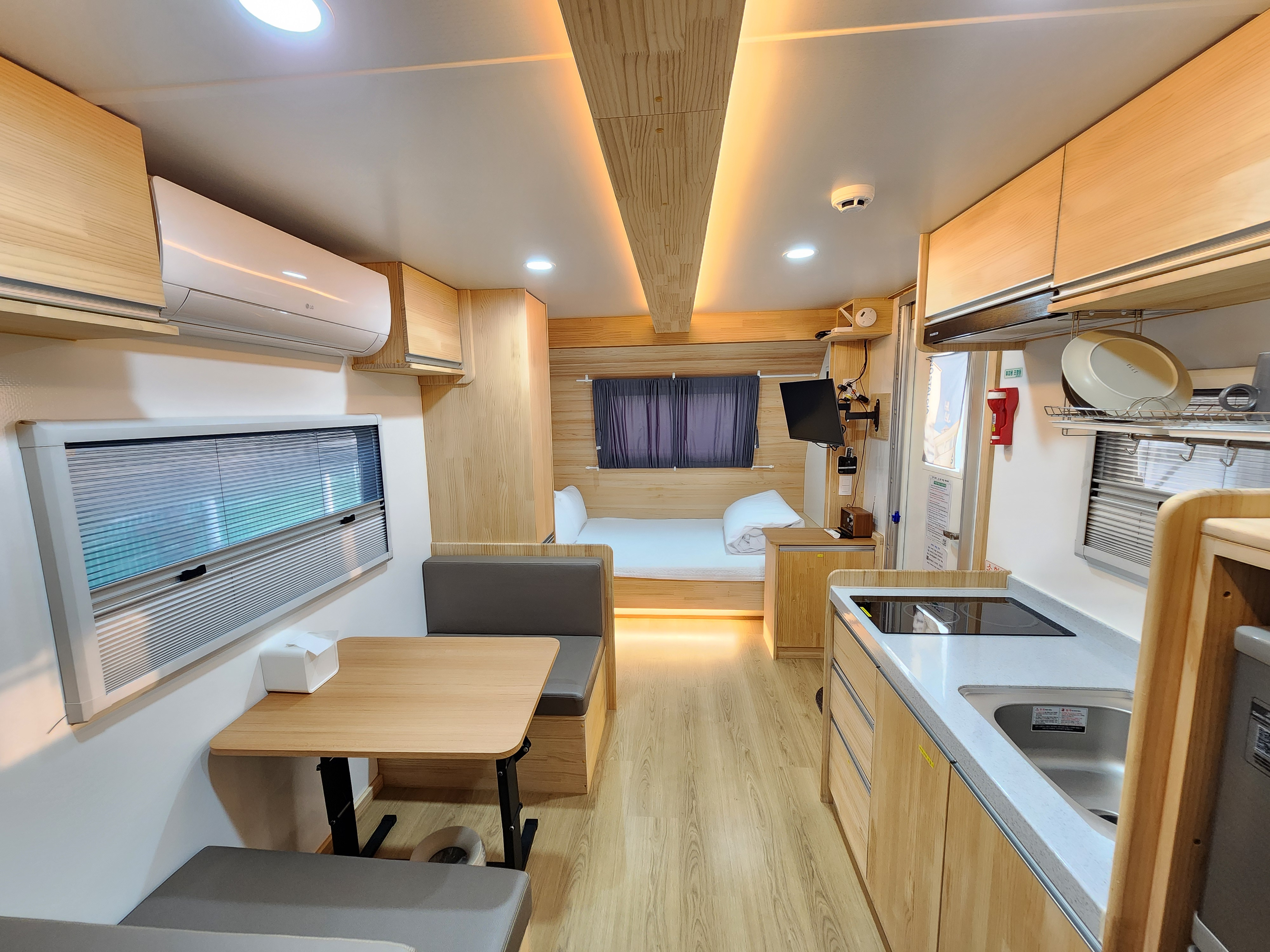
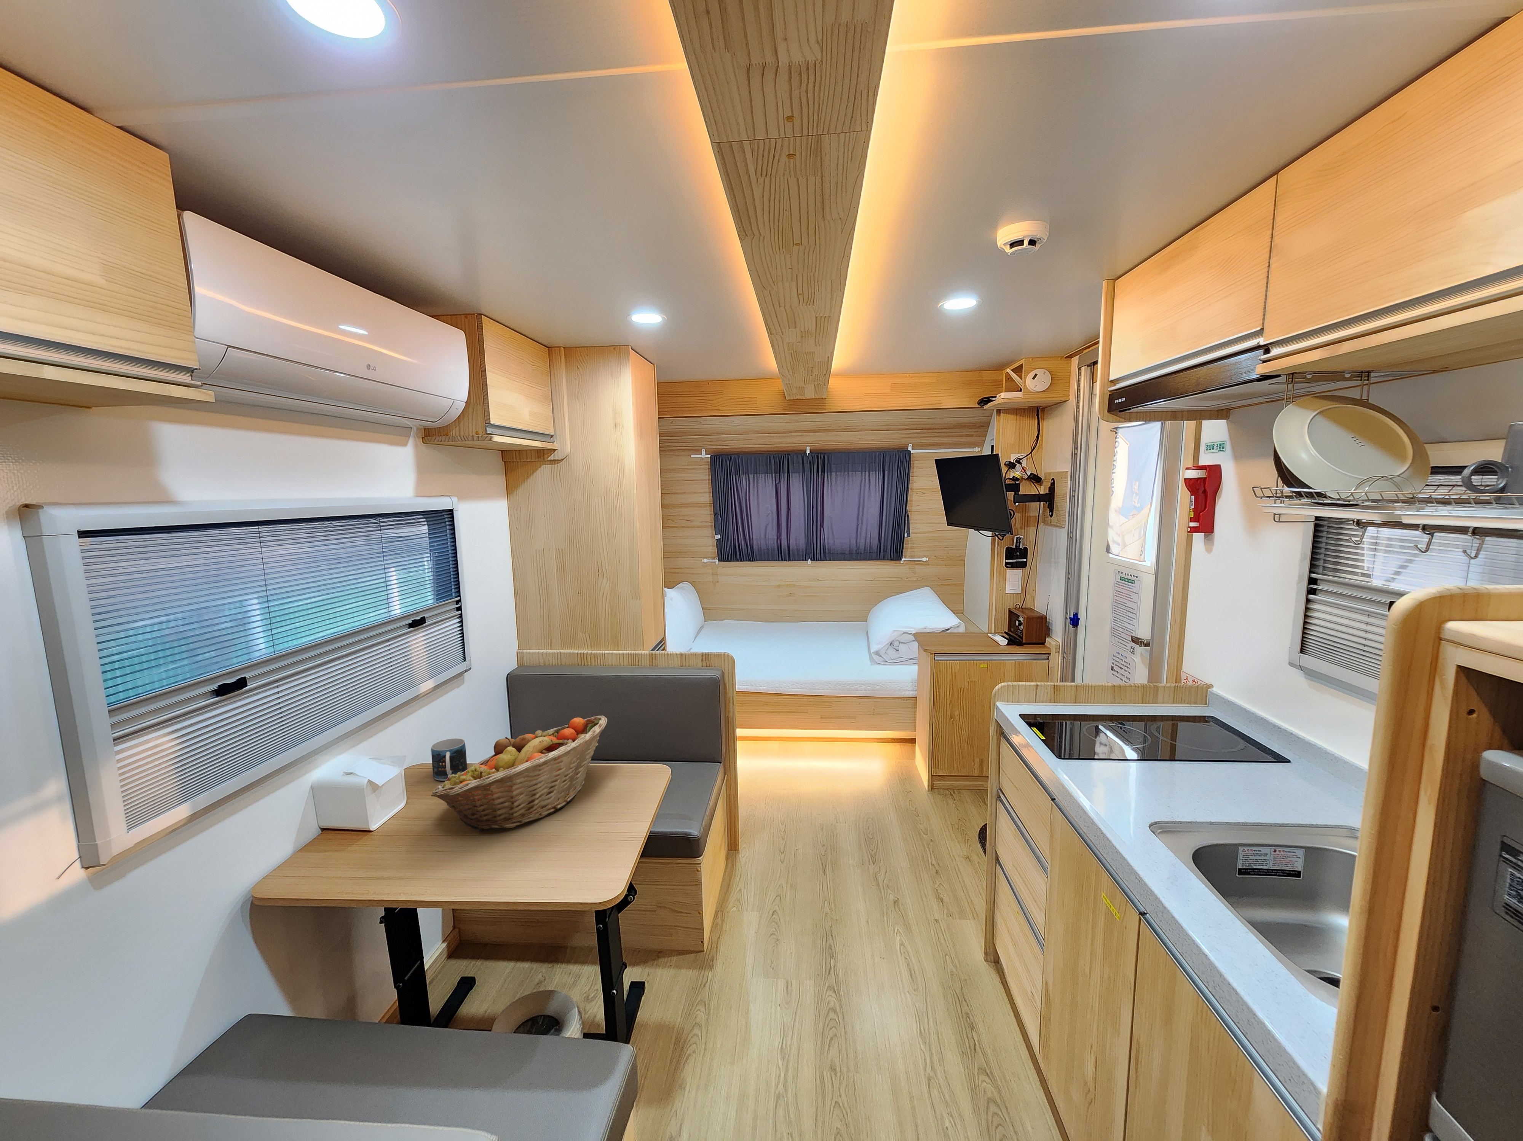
+ fruit basket [431,716,608,833]
+ mug [431,738,468,781]
